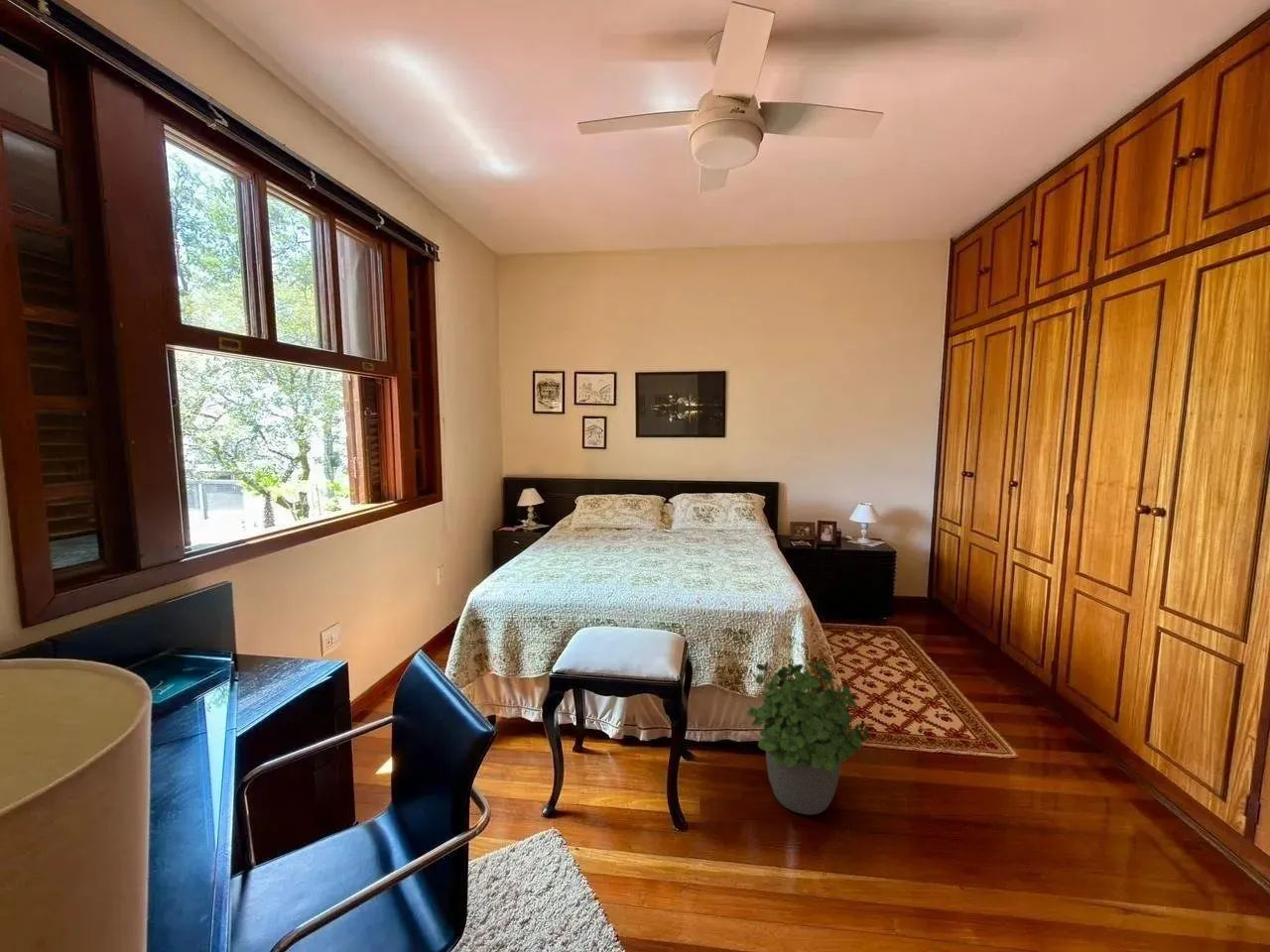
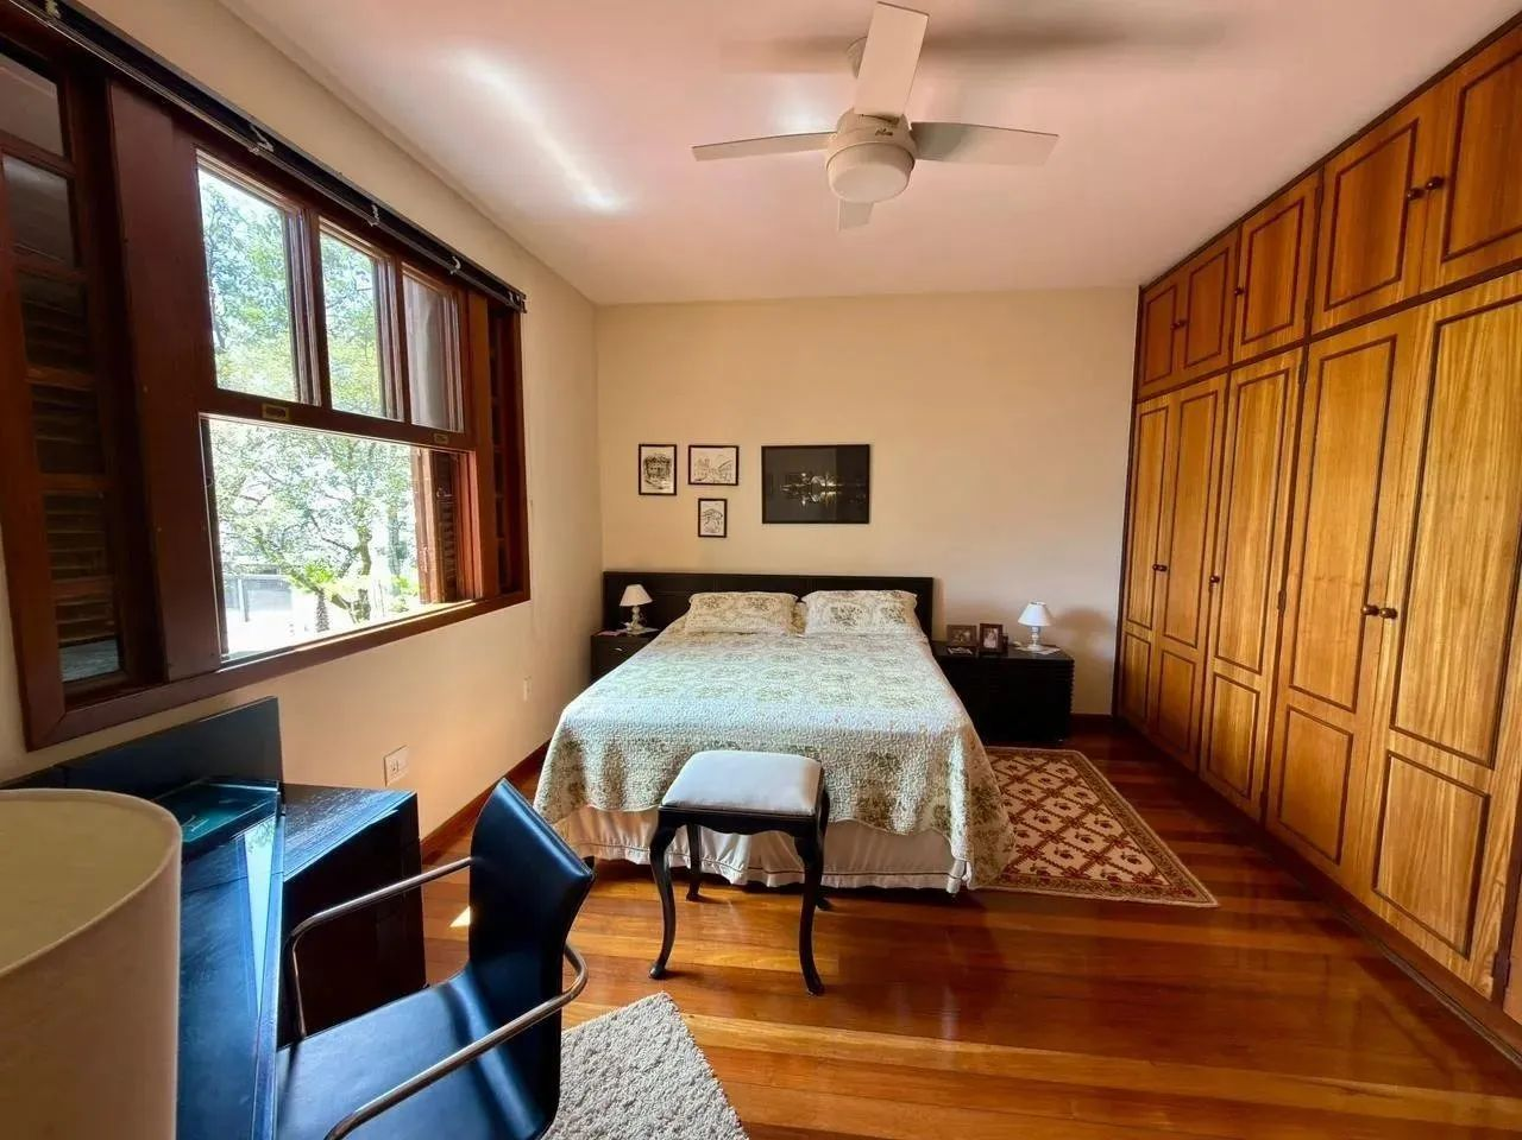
- potted plant [745,659,872,816]
